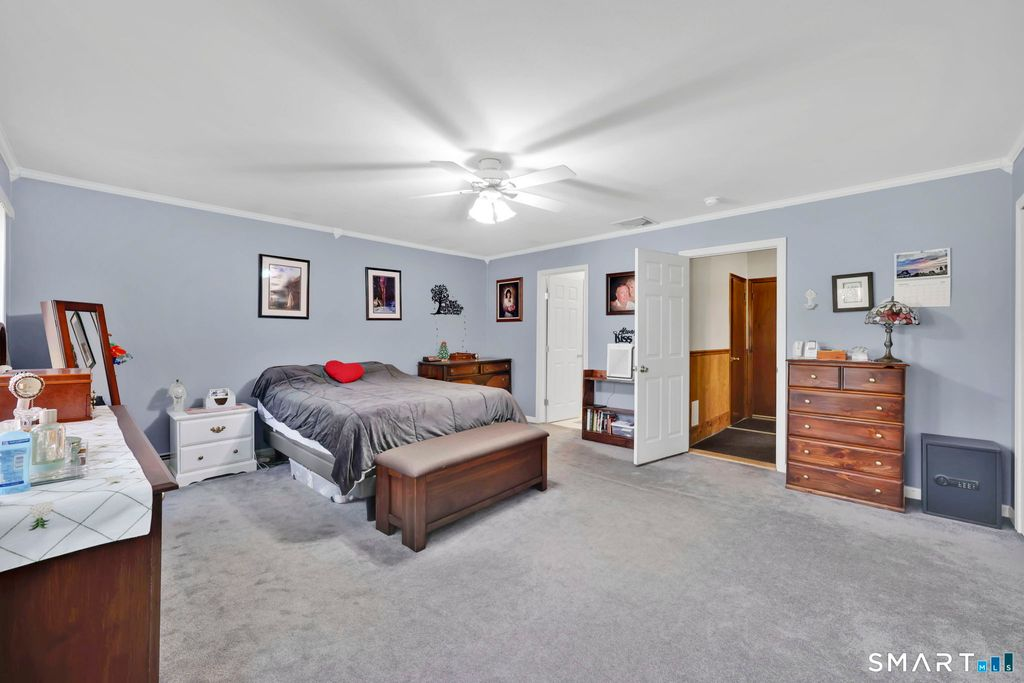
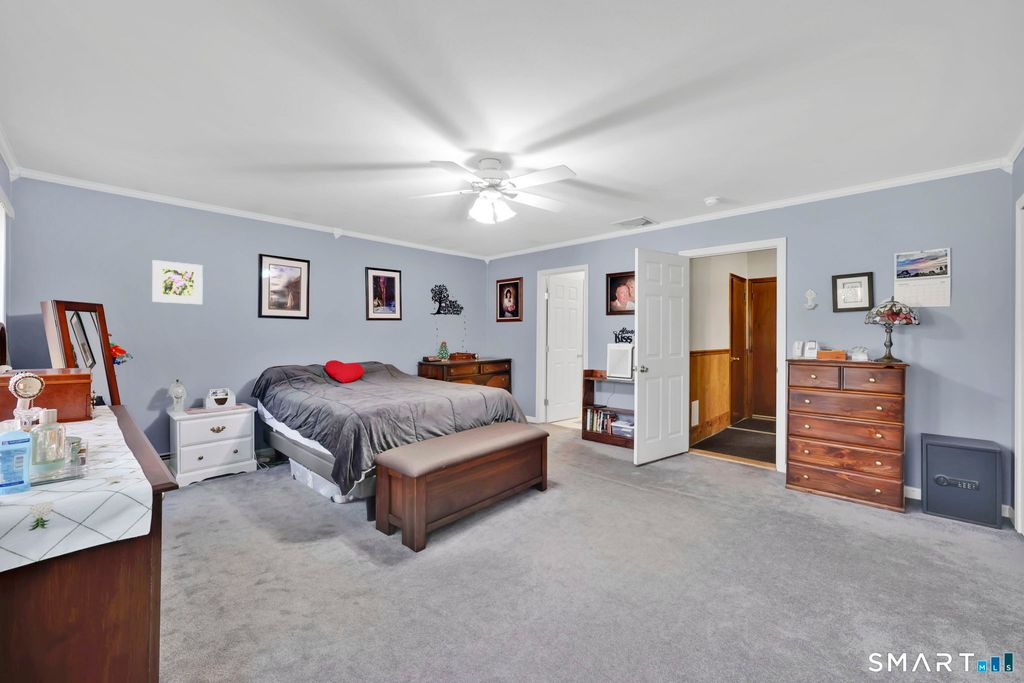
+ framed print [151,259,204,305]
